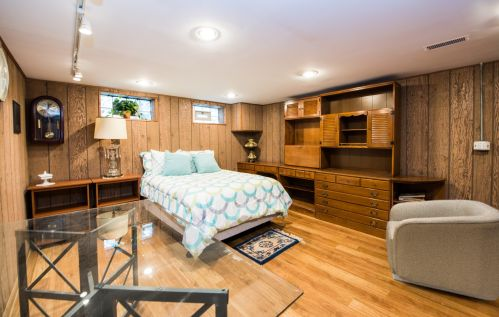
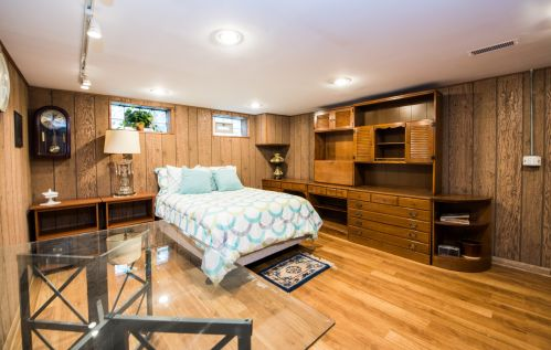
- armchair [385,199,499,301]
